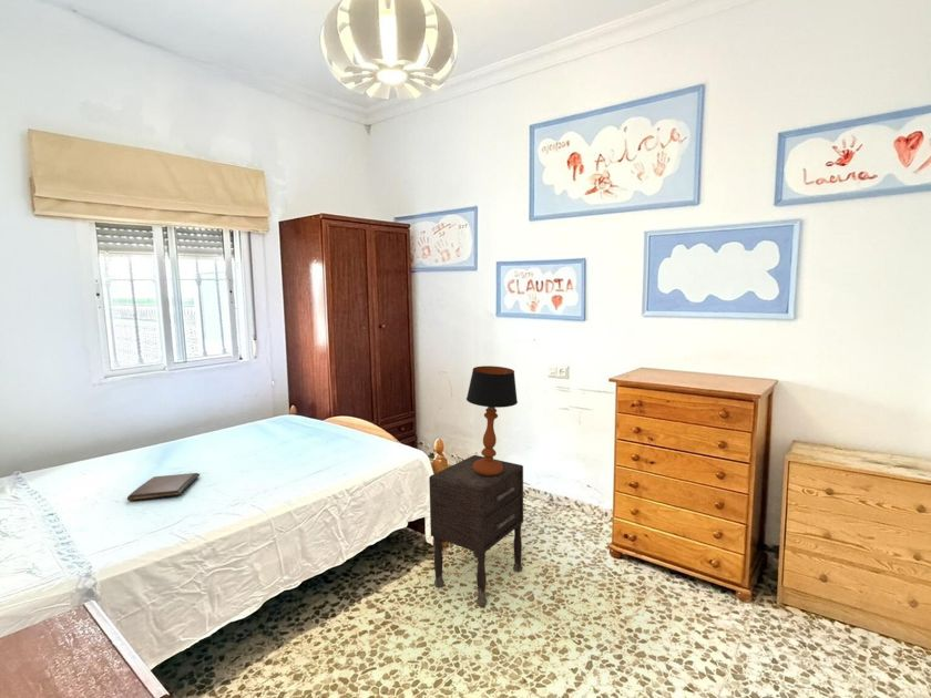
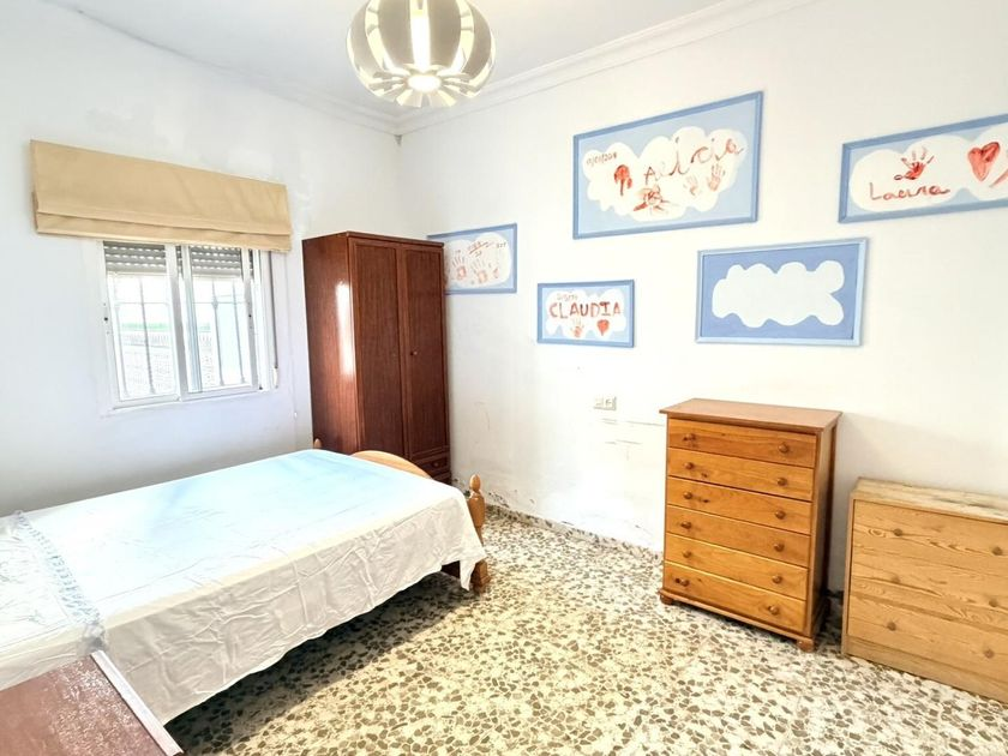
- nightstand [428,454,524,607]
- table lamp [466,365,519,476]
- book [126,472,201,502]
